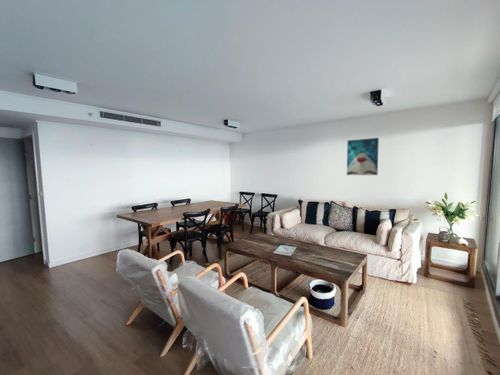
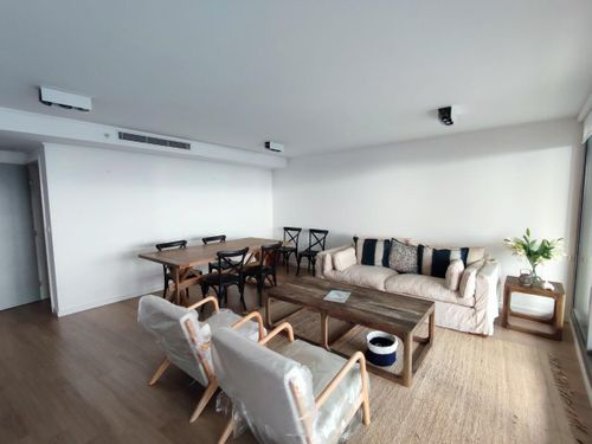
- wall art [346,137,380,176]
